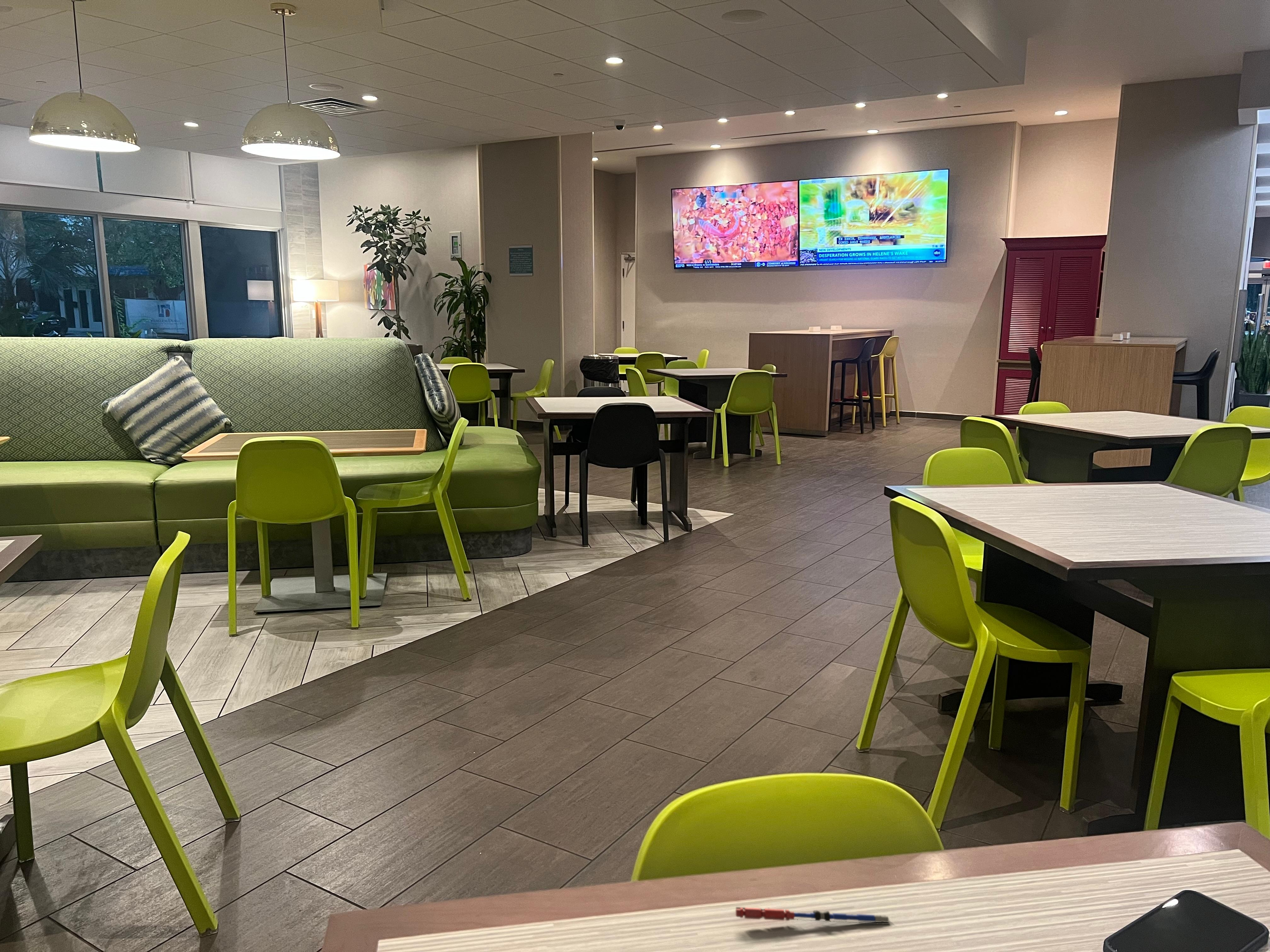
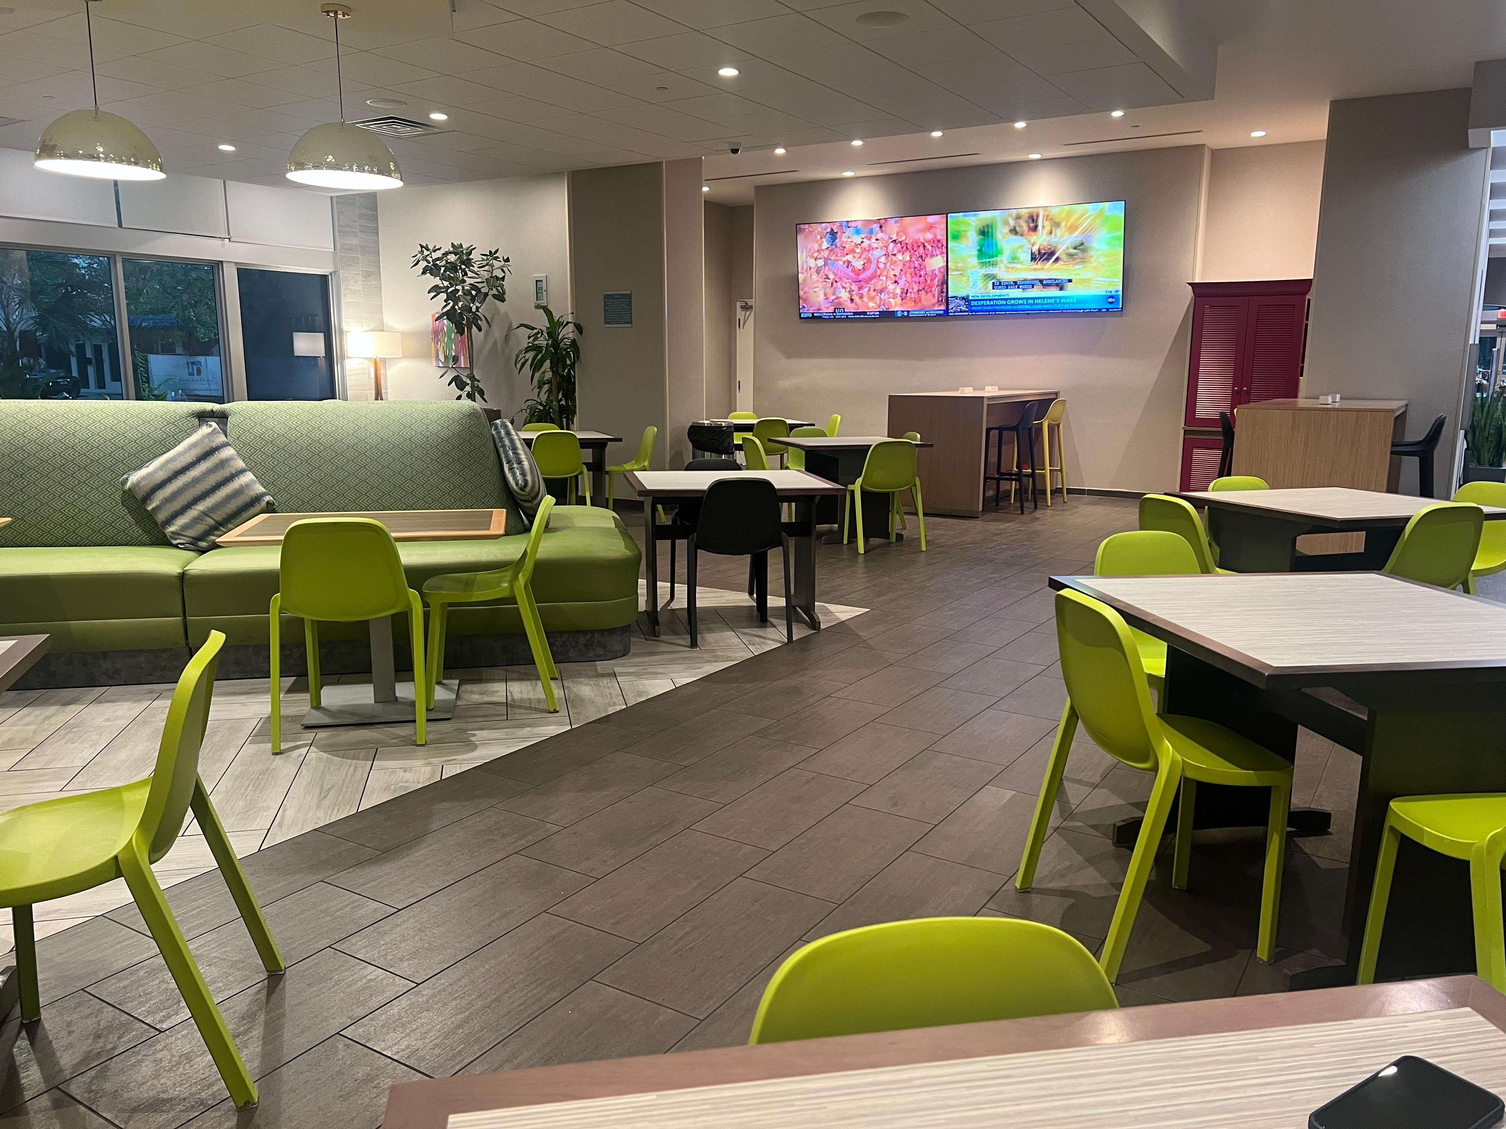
- pen [735,907,890,925]
